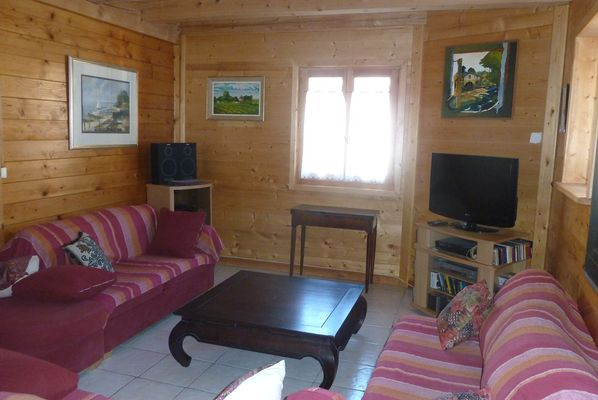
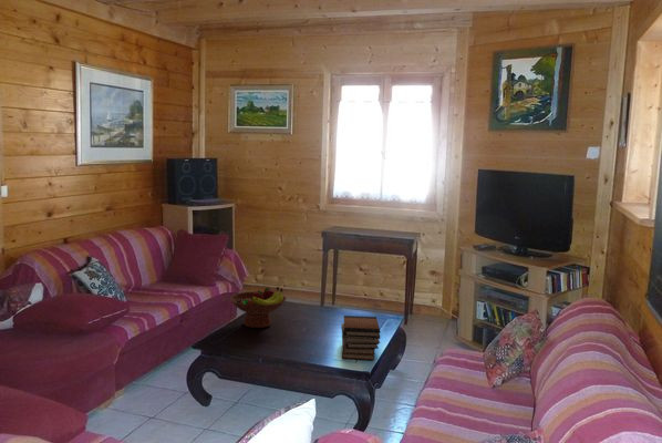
+ fruit bowl [228,286,288,329]
+ book stack [340,315,382,361]
